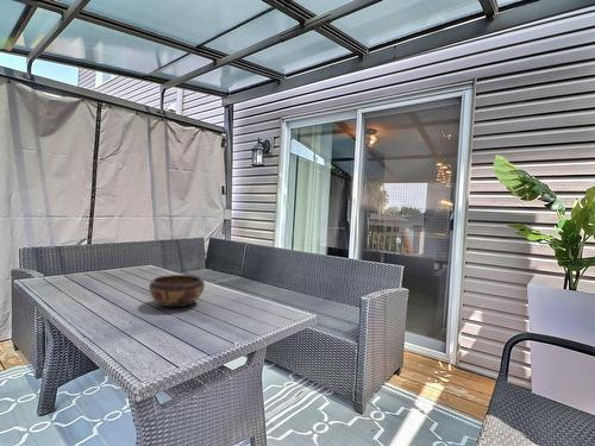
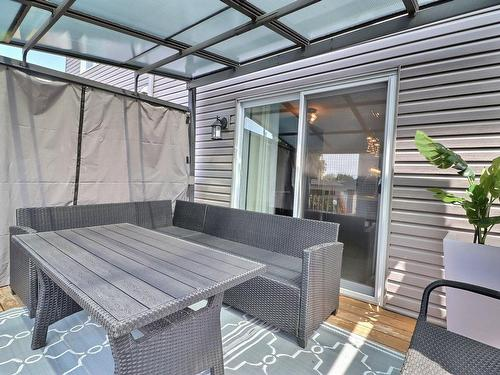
- decorative bowl [148,274,206,308]
